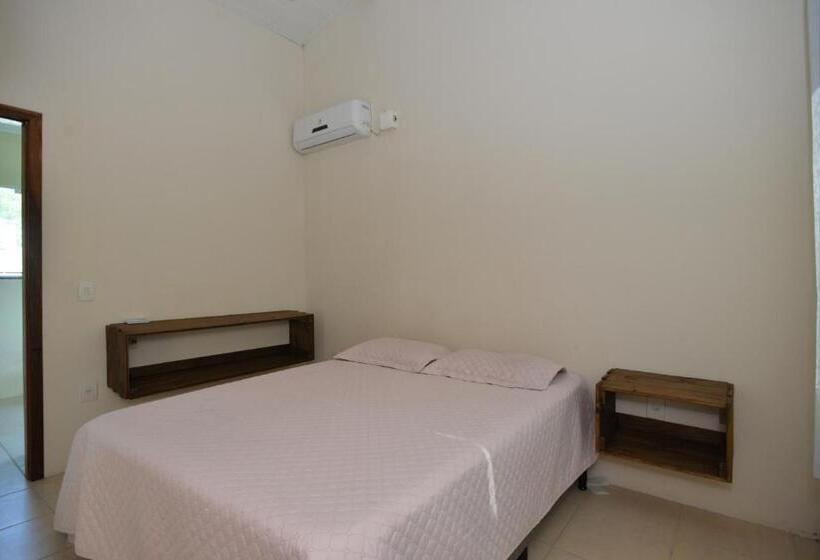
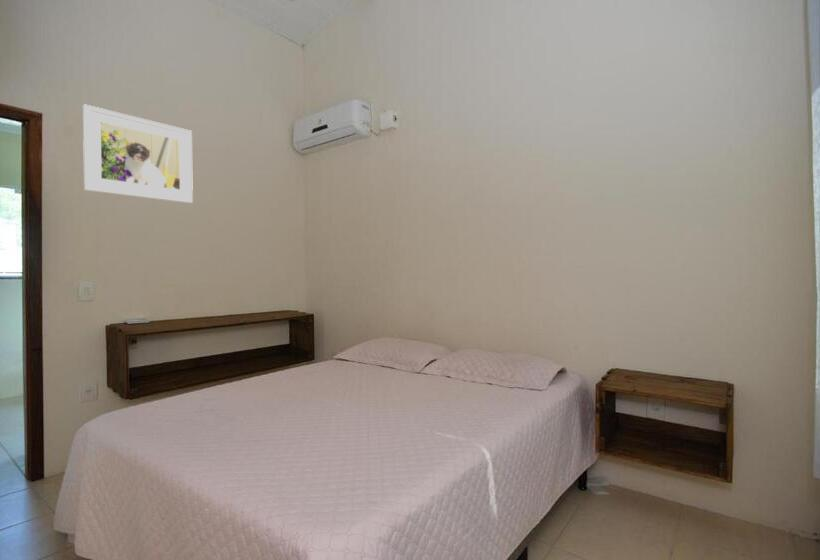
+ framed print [82,103,194,204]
